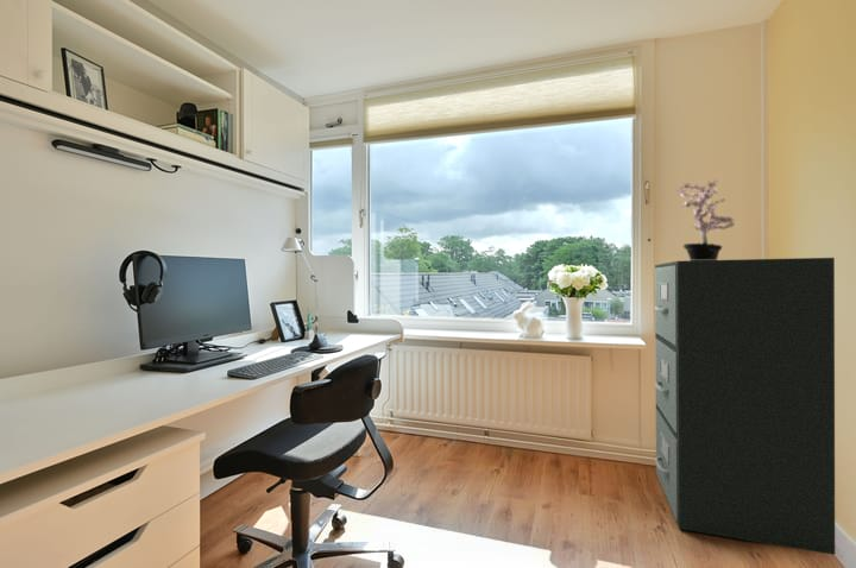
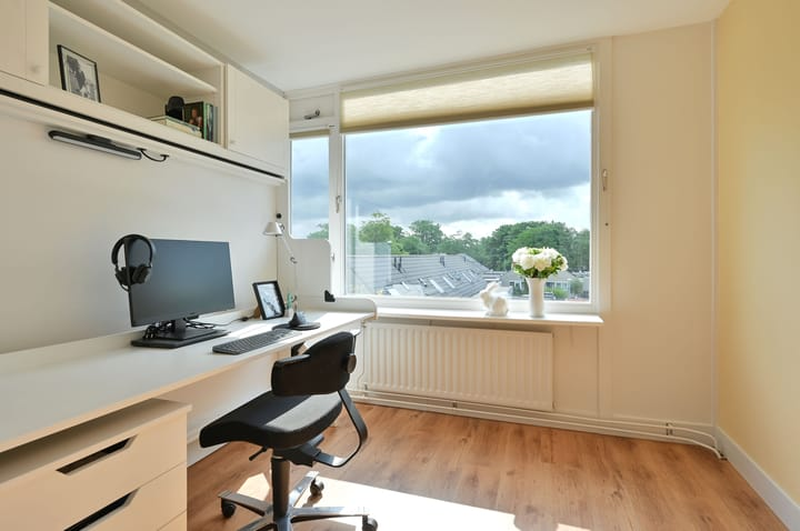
- filing cabinet [653,257,836,556]
- potted plant [676,178,736,260]
